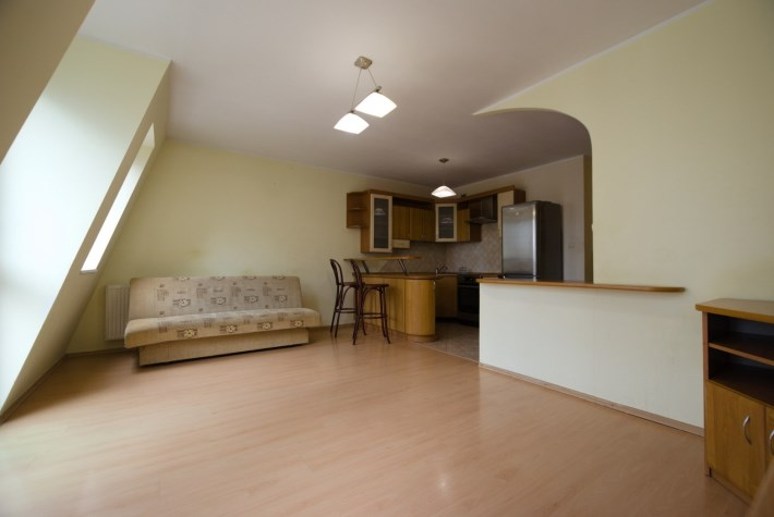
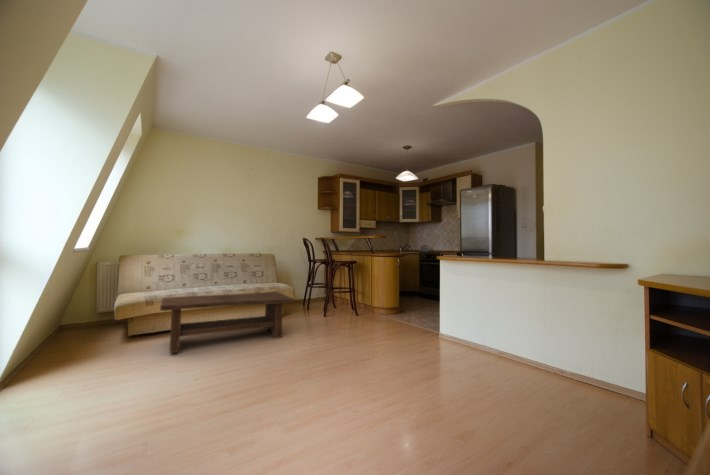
+ coffee table [159,291,295,354]
